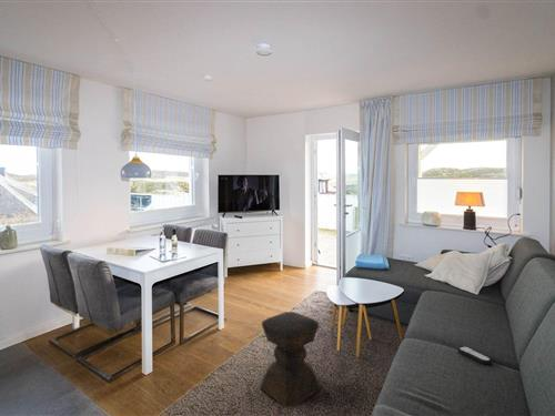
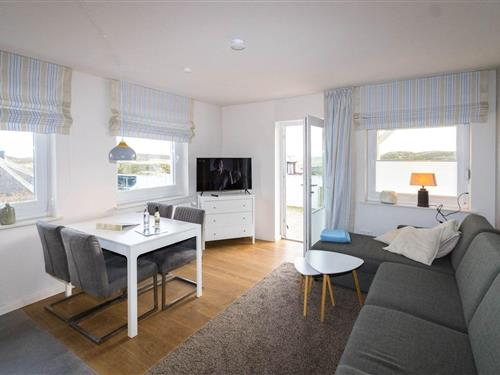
- remote control [457,345,493,365]
- stool [259,311,322,407]
